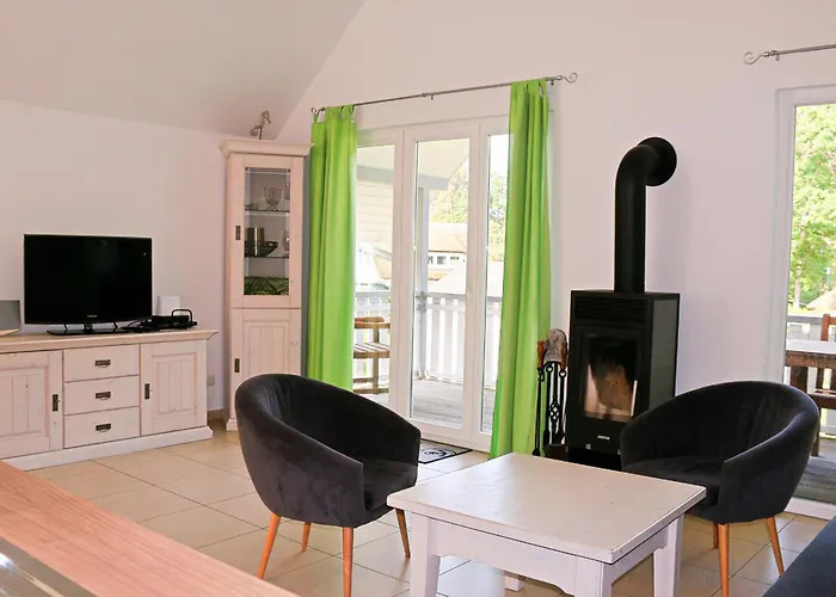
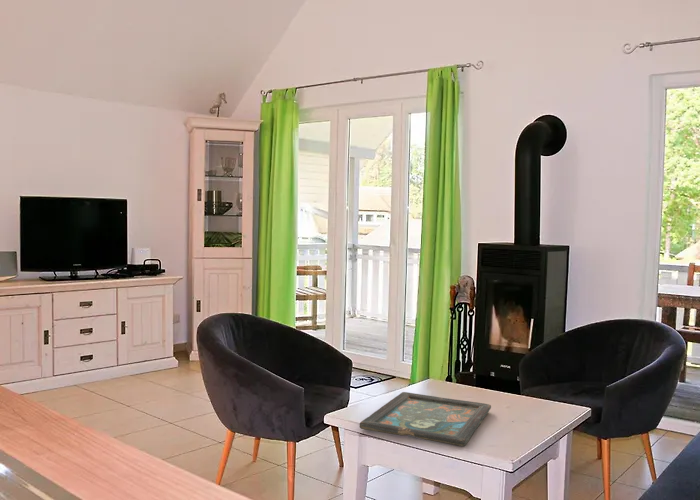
+ decorative tray [359,391,492,447]
